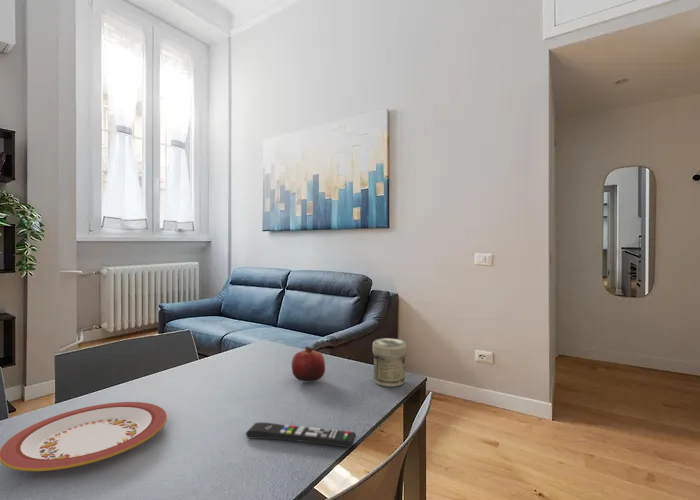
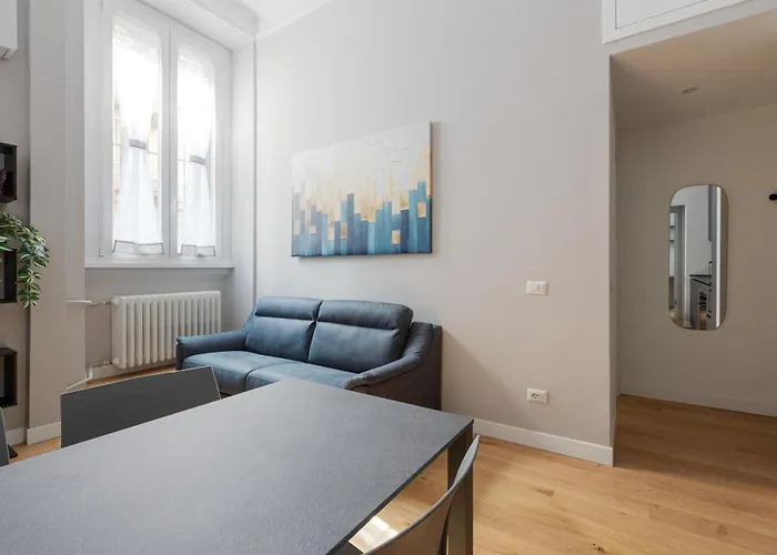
- plate [0,401,168,472]
- fruit [291,346,326,382]
- remote control [245,422,357,449]
- jar [371,337,408,388]
